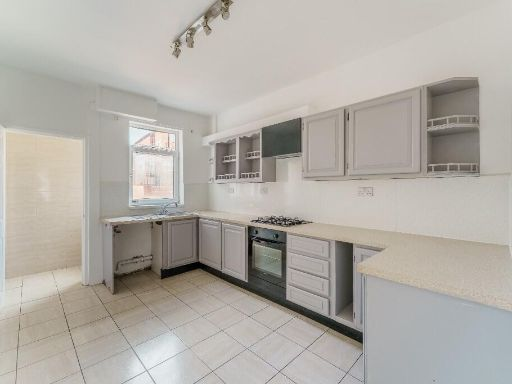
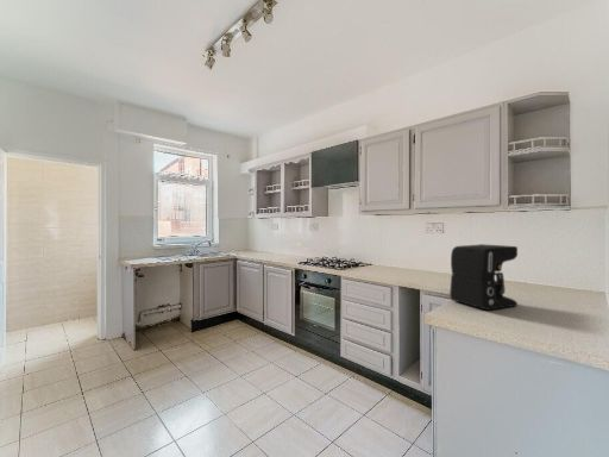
+ coffee maker [448,243,519,311]
